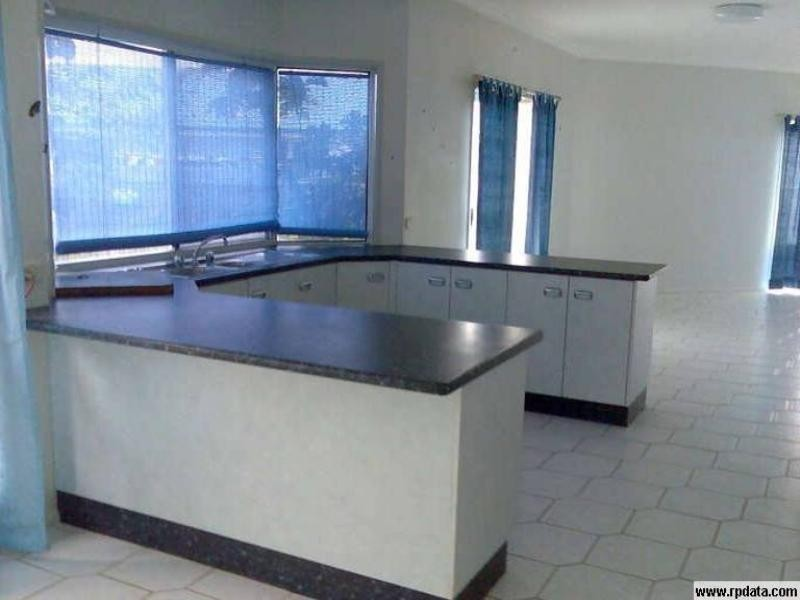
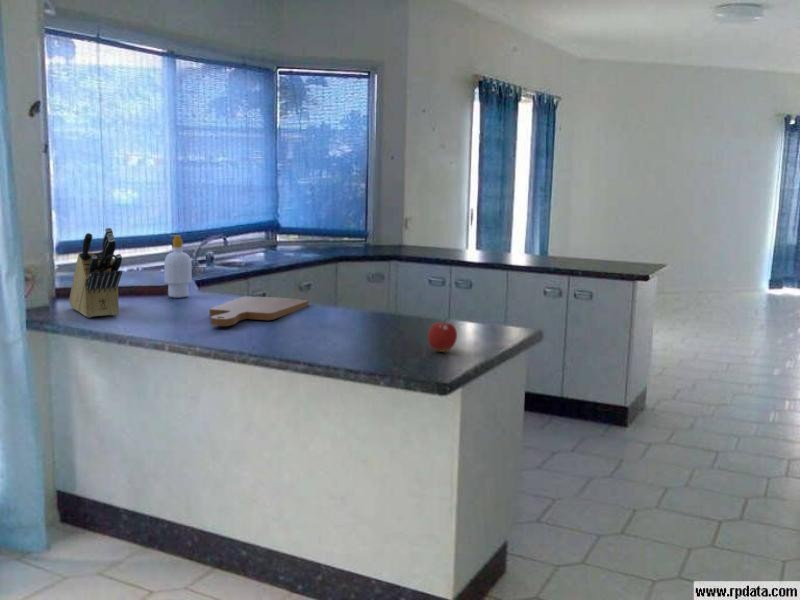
+ cutting board [208,295,310,327]
+ soap bottle [163,234,193,299]
+ fruit [427,317,458,353]
+ knife block [68,227,123,319]
